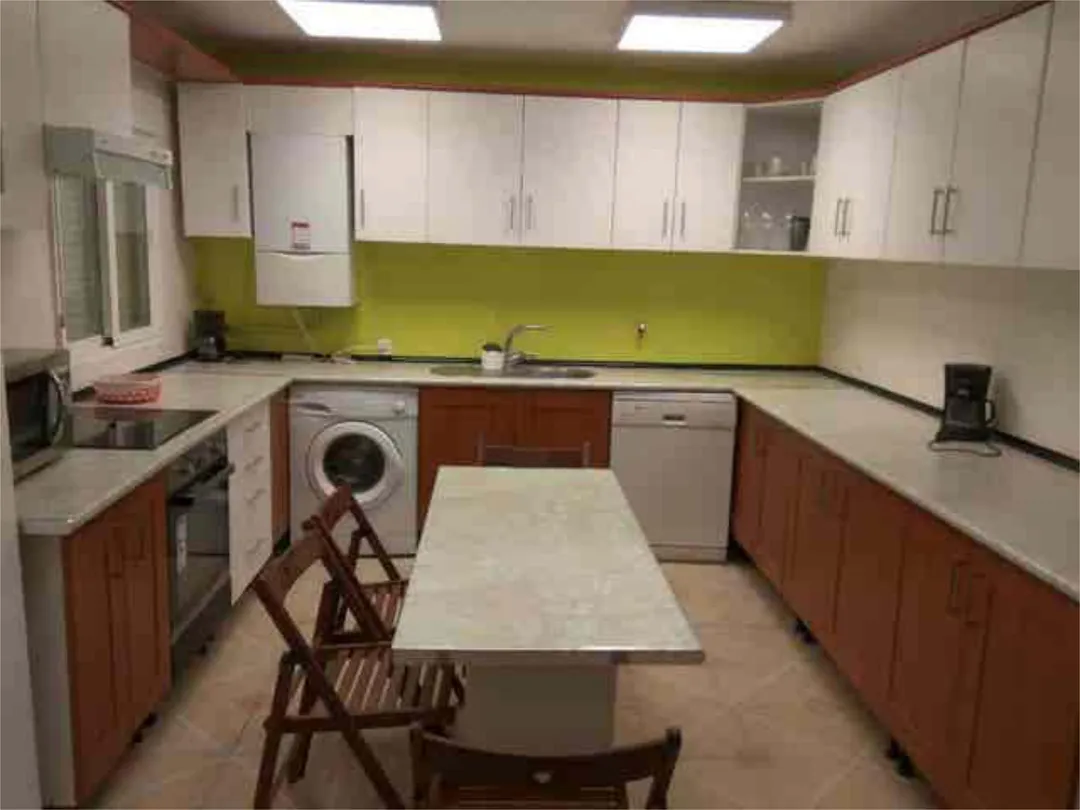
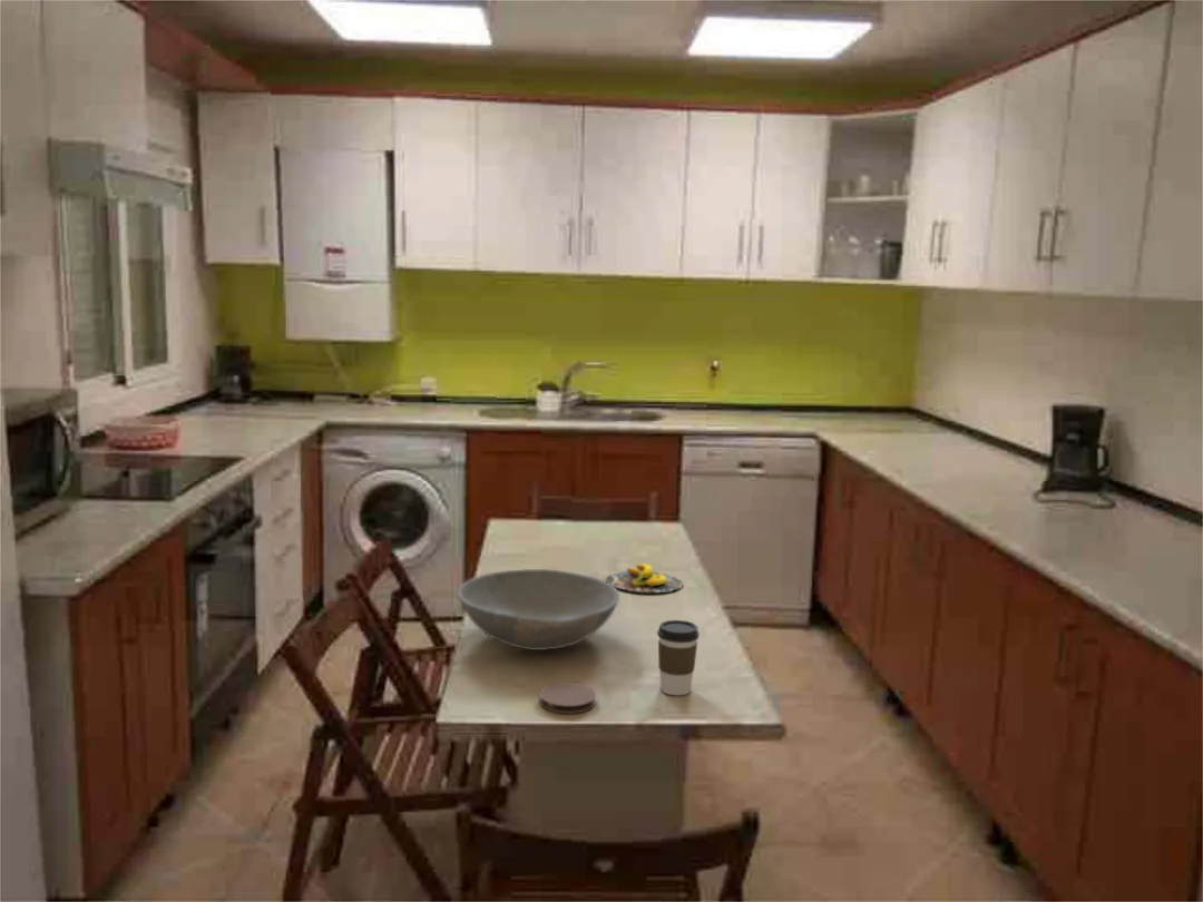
+ coaster [538,682,597,715]
+ banana [605,562,684,594]
+ bowl [456,568,620,651]
+ coffee cup [656,619,701,696]
